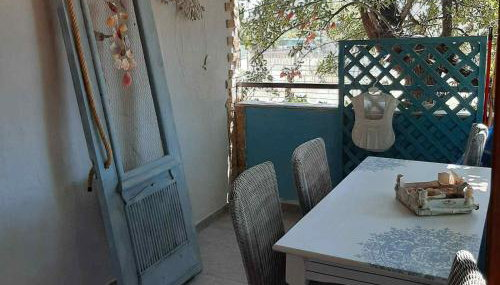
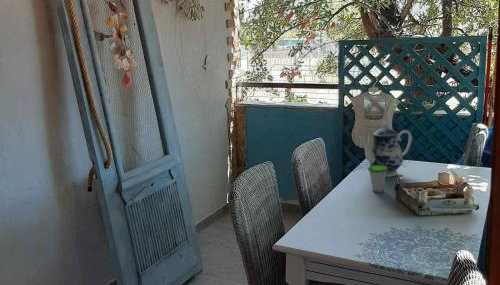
+ teapot [357,121,413,178]
+ cup [366,157,387,194]
